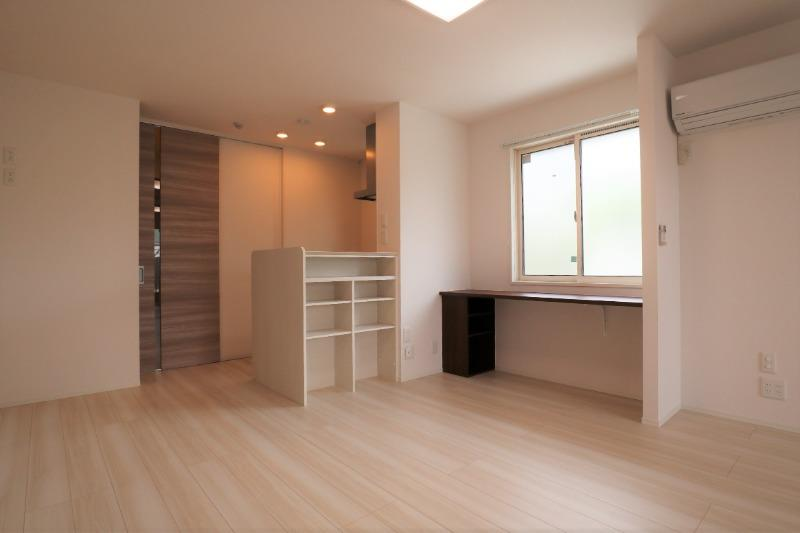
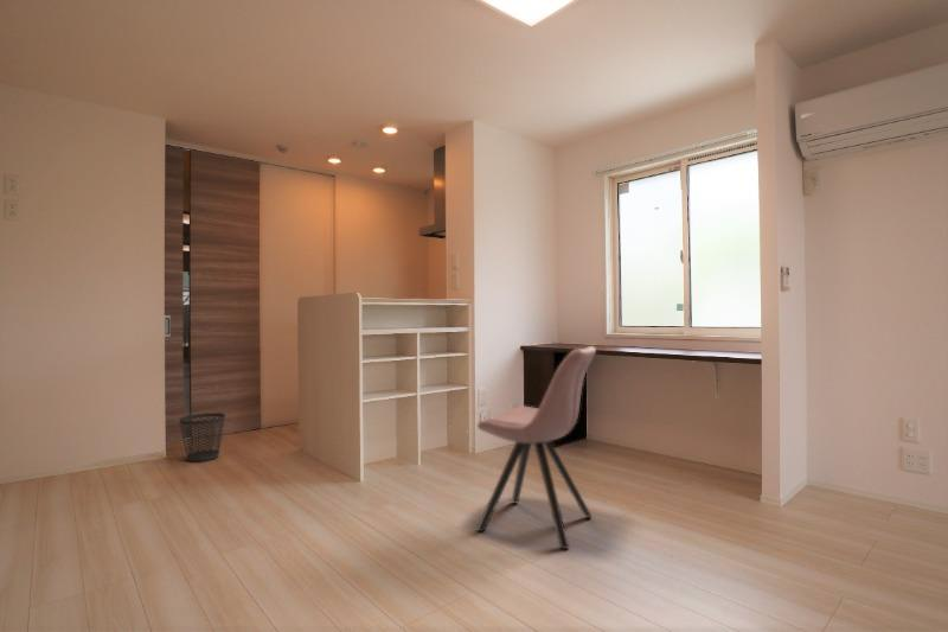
+ chair [475,345,597,550]
+ wastebasket [178,411,226,462]
